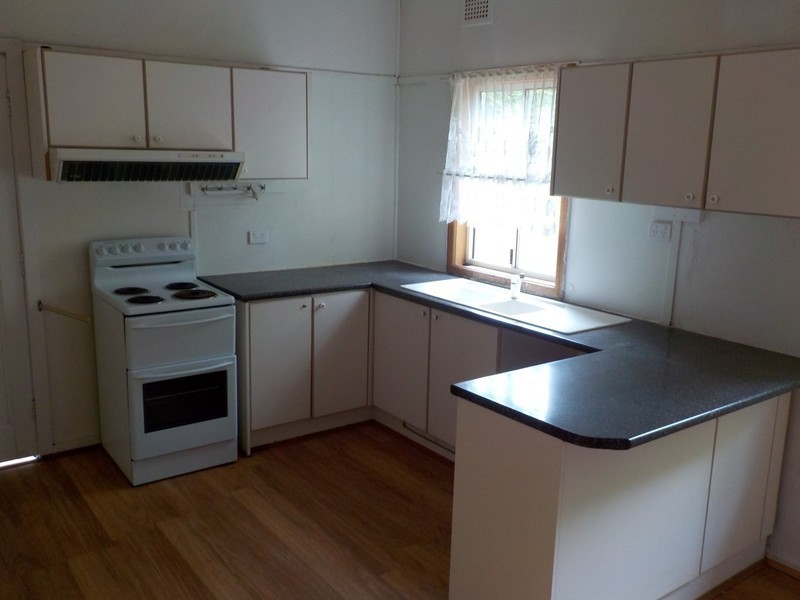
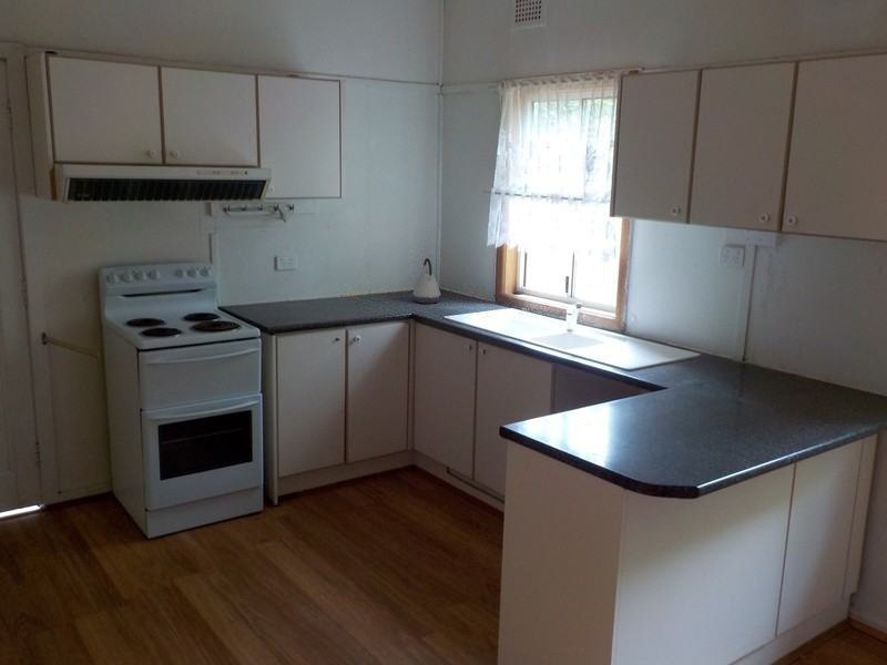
+ kettle [411,257,441,305]
